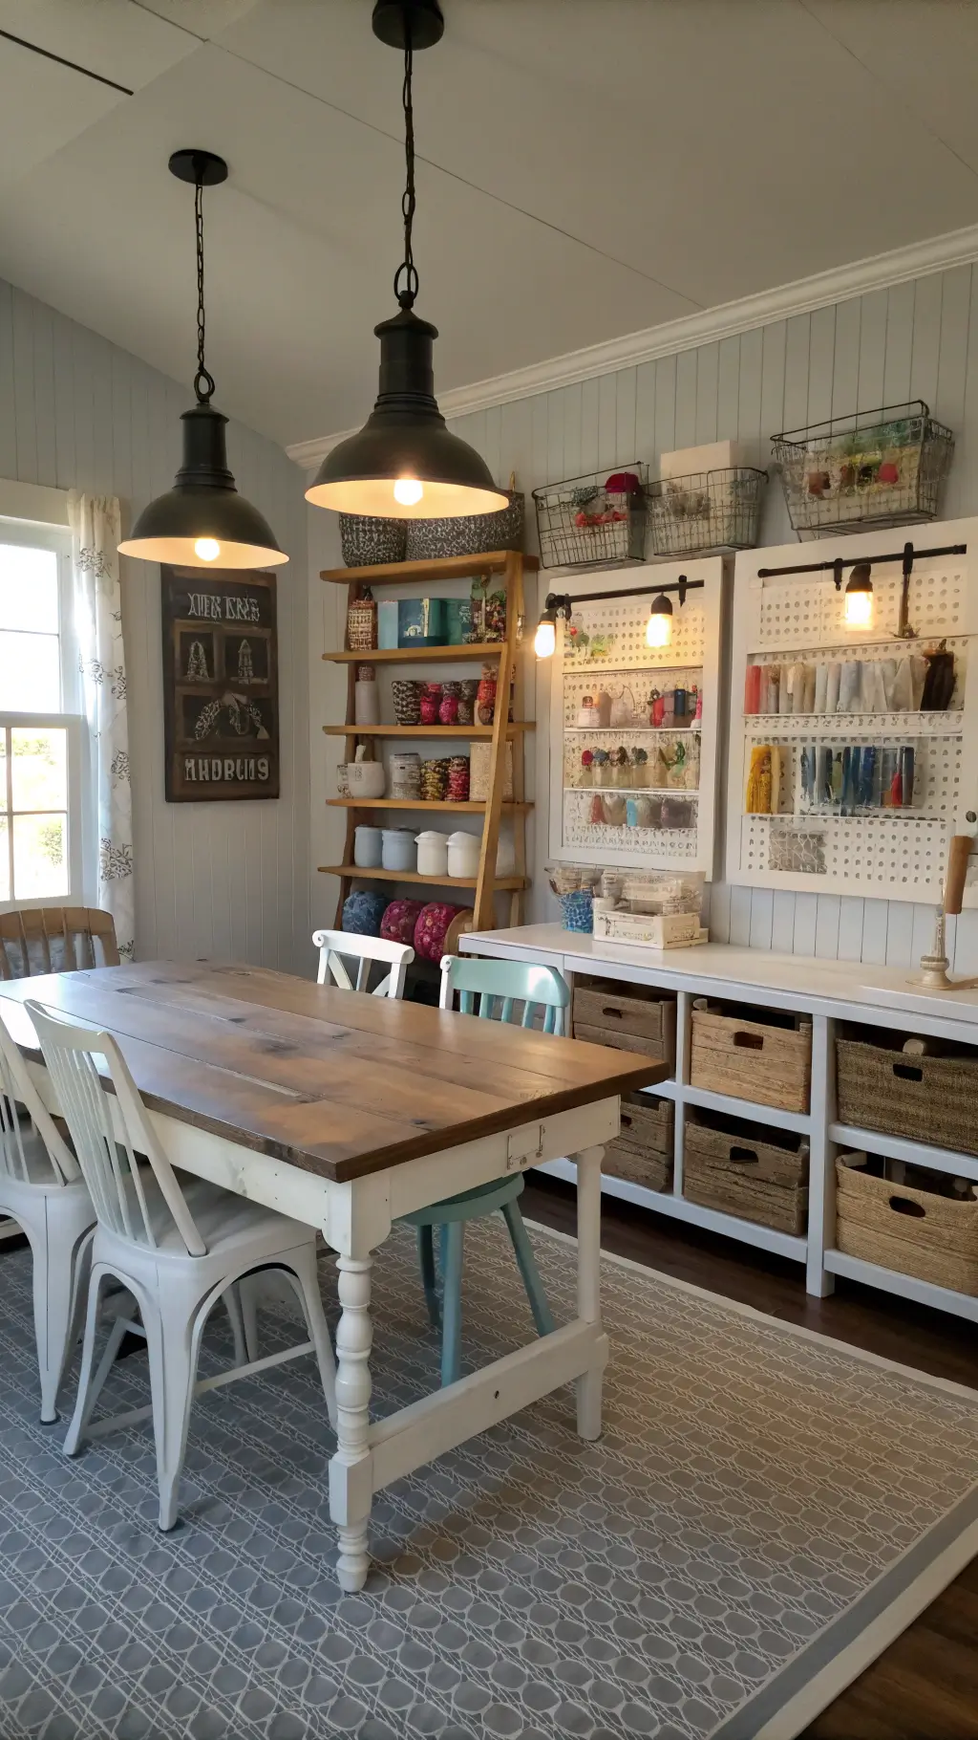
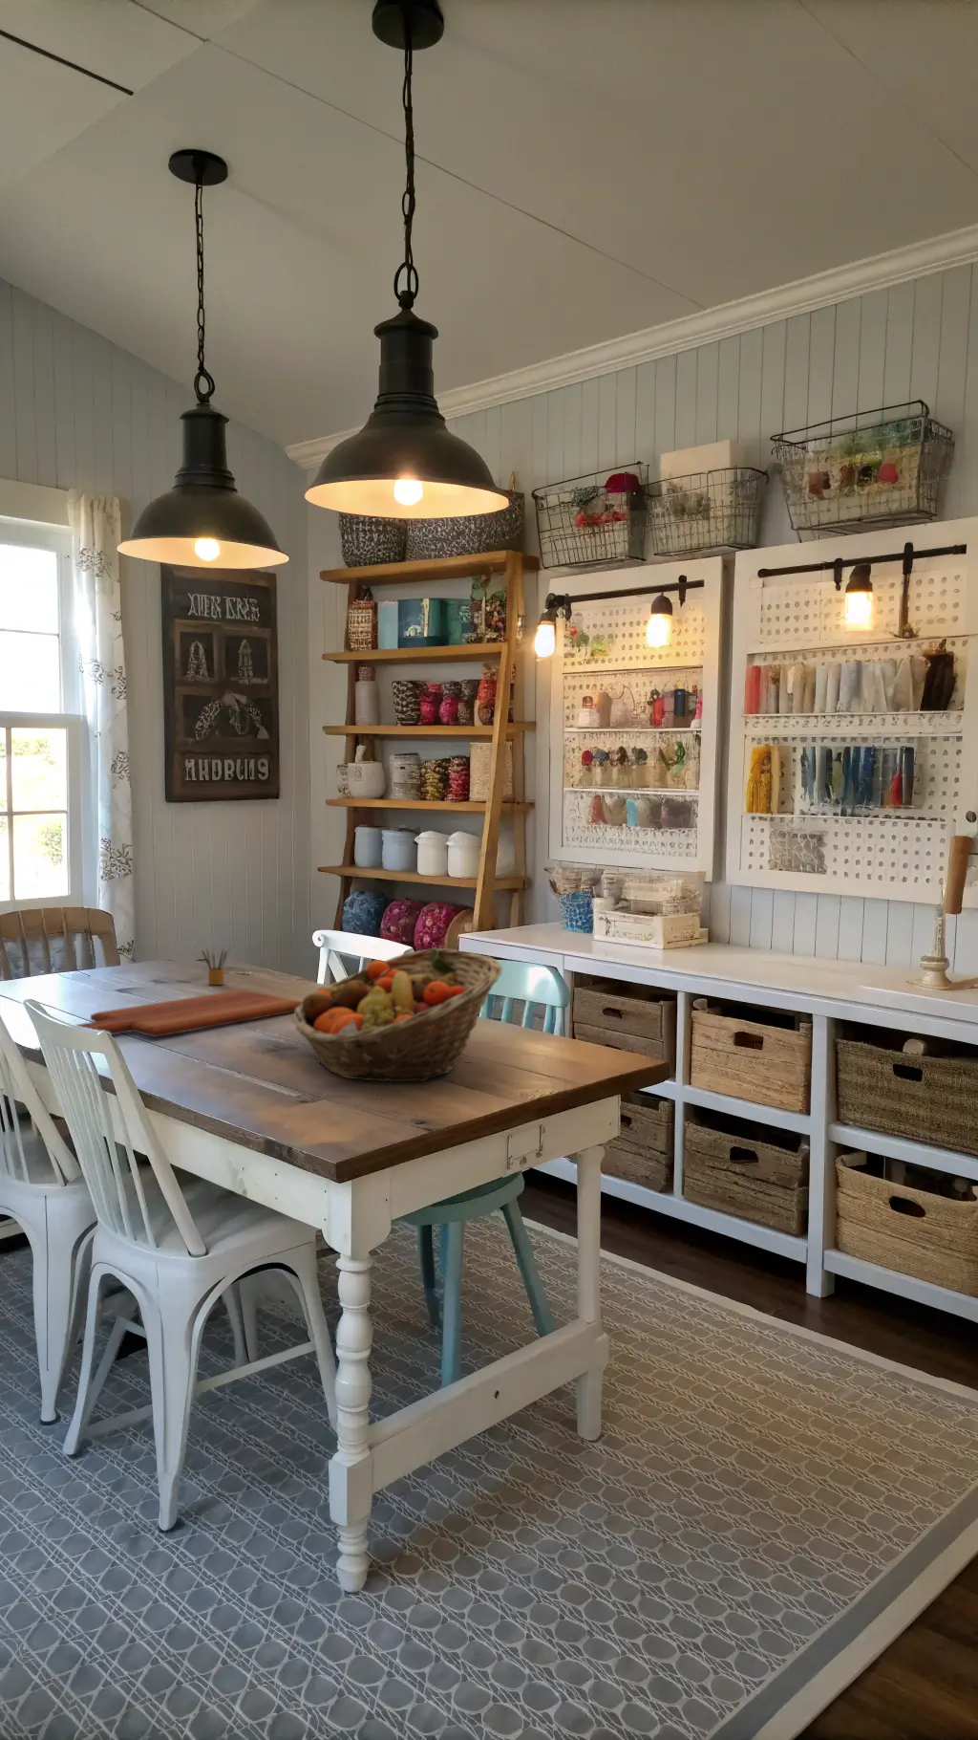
+ fruit basket [291,948,503,1083]
+ cutting board [74,988,302,1039]
+ pencil box [201,948,230,986]
